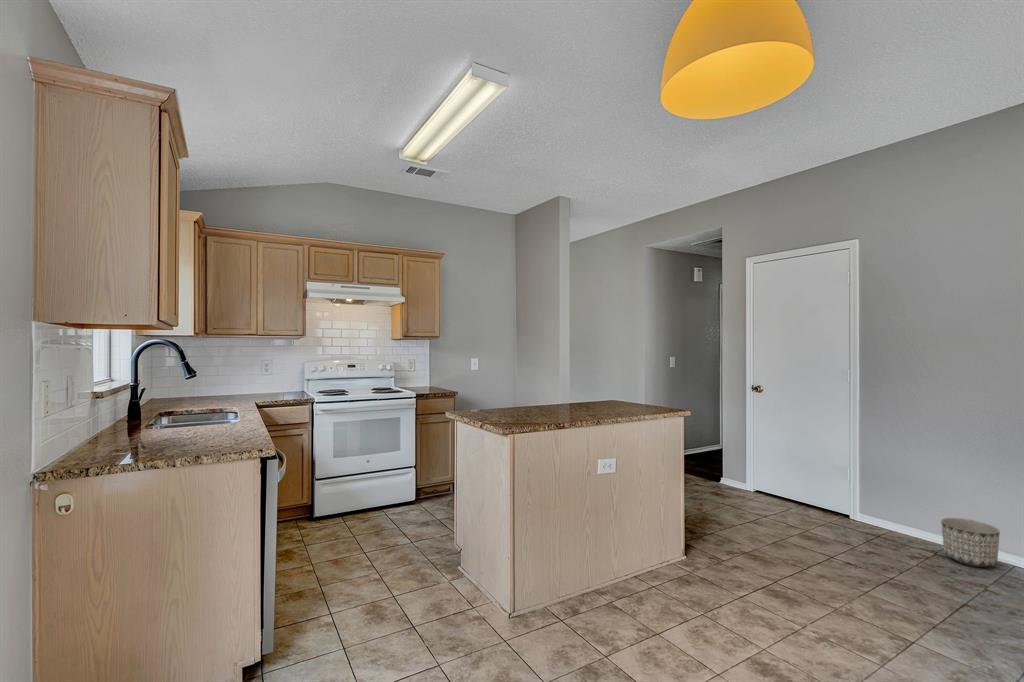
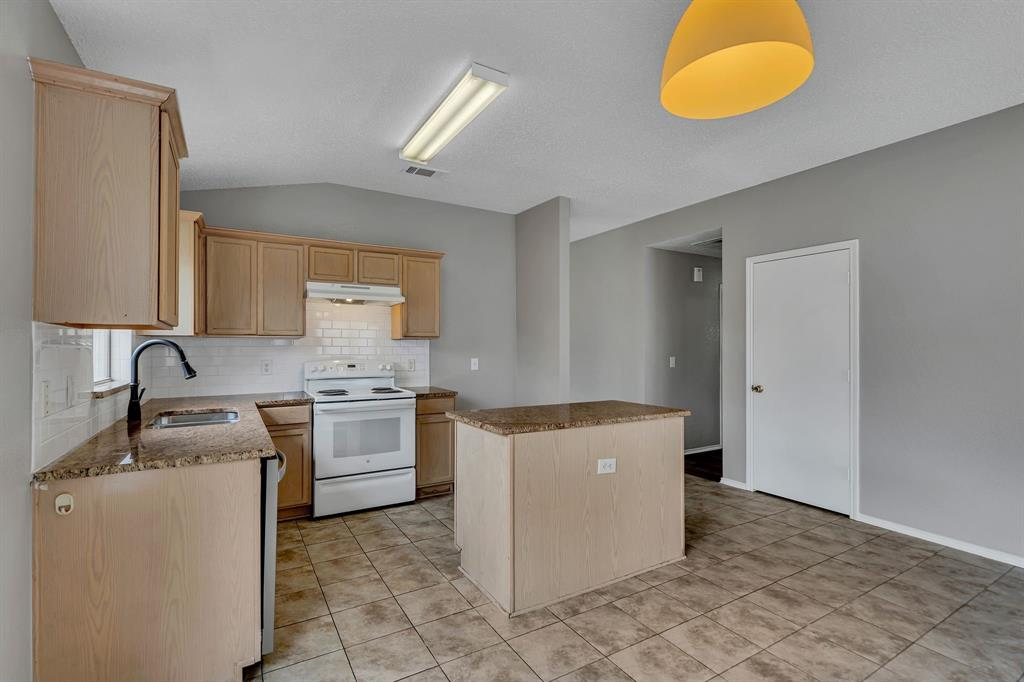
- planter [940,517,1001,568]
